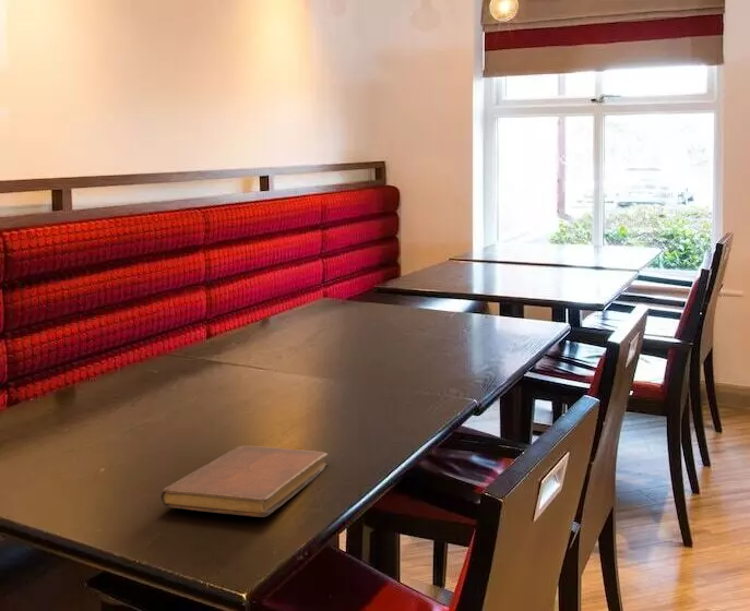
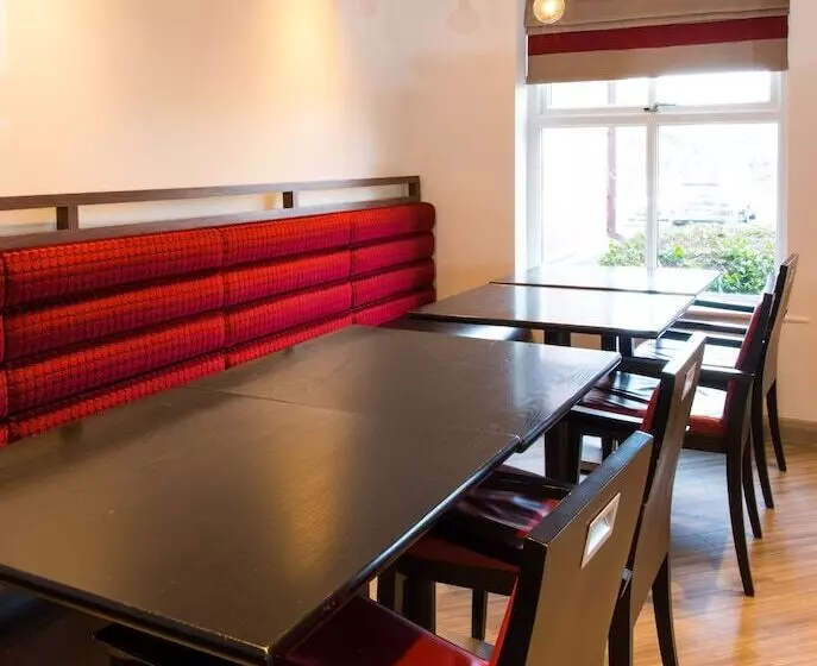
- notebook [159,444,329,518]
